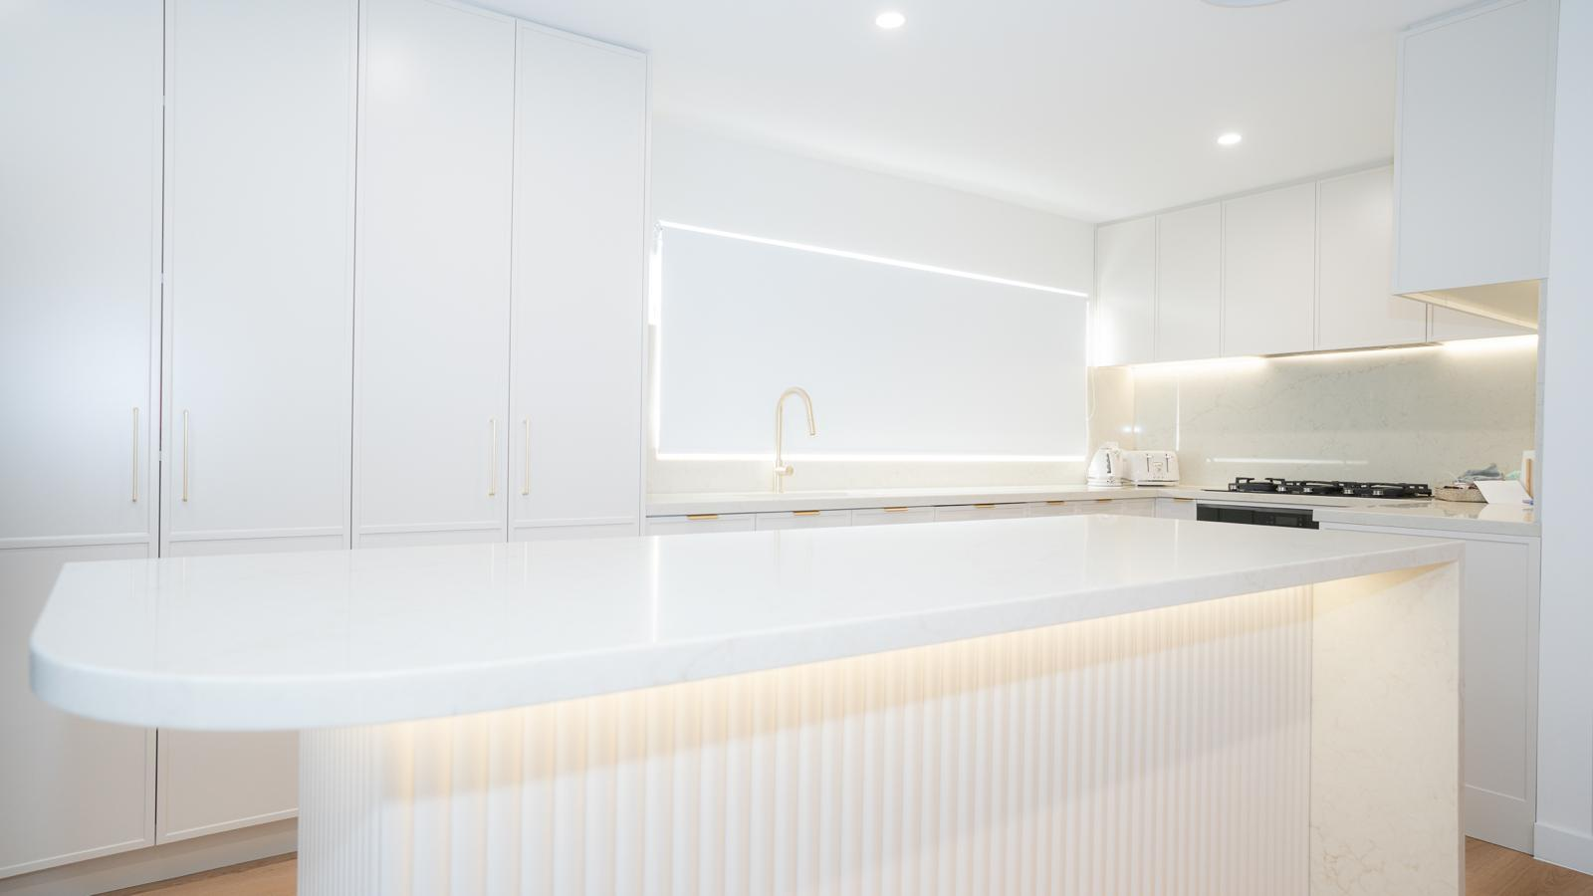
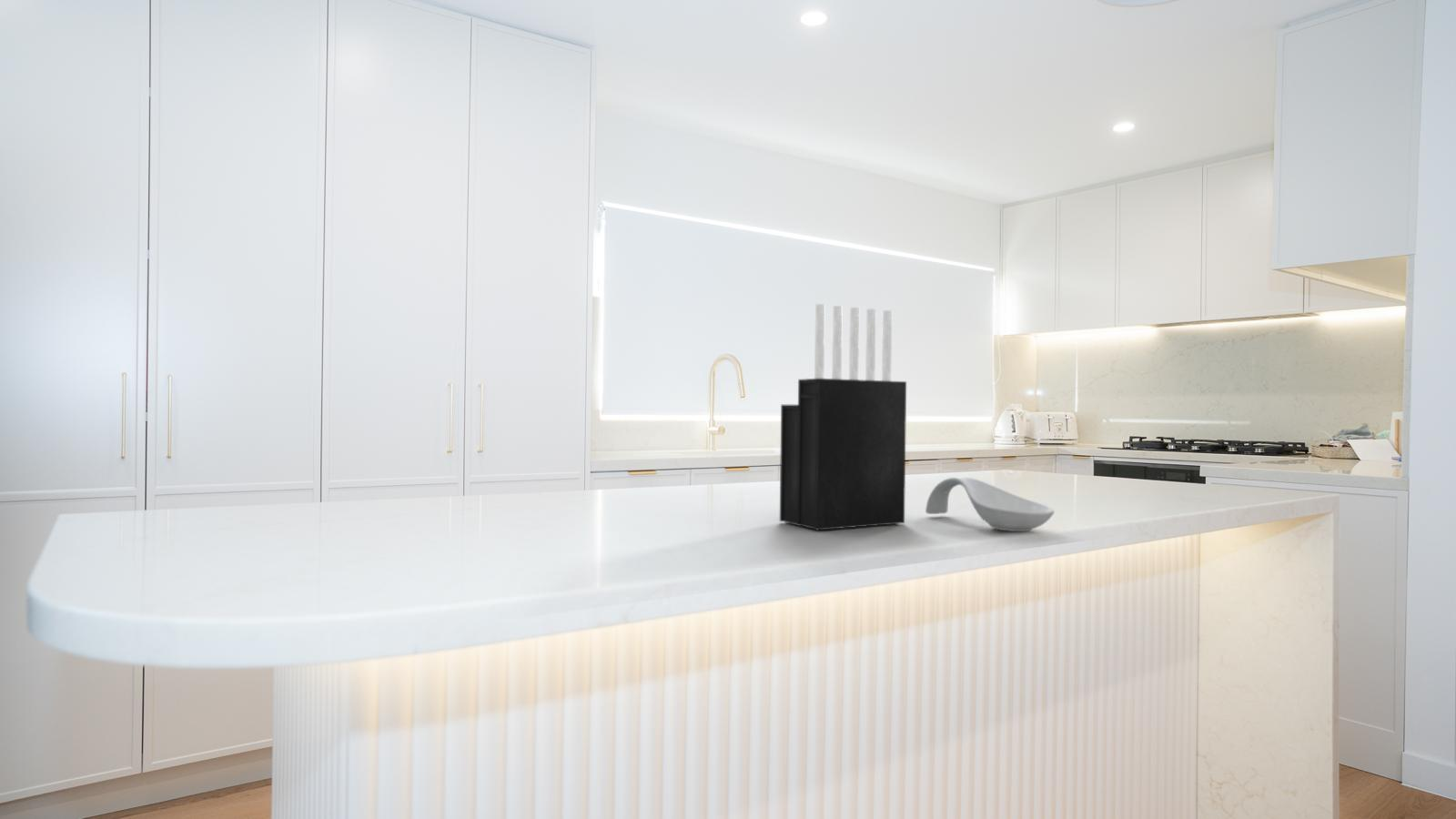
+ spoon rest [925,477,1056,532]
+ knife block [779,303,907,531]
